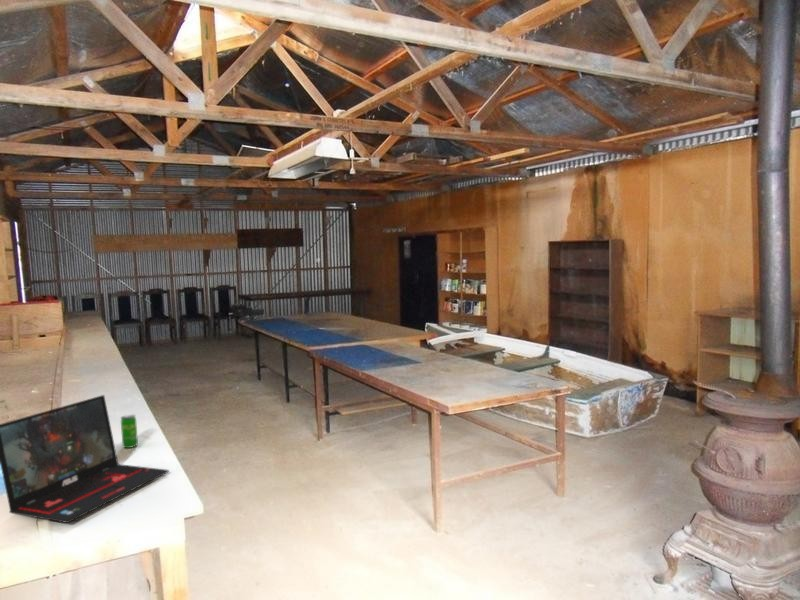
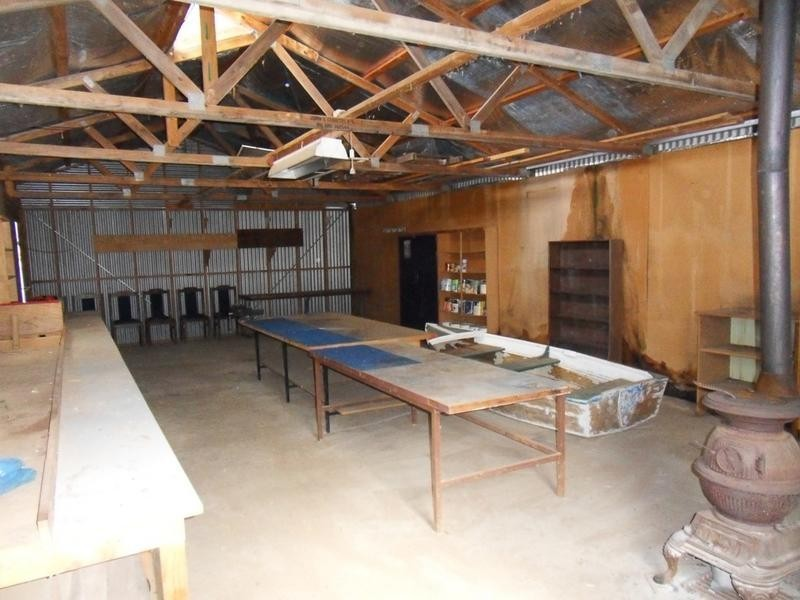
- beverage can [120,414,139,449]
- laptop [0,394,170,524]
